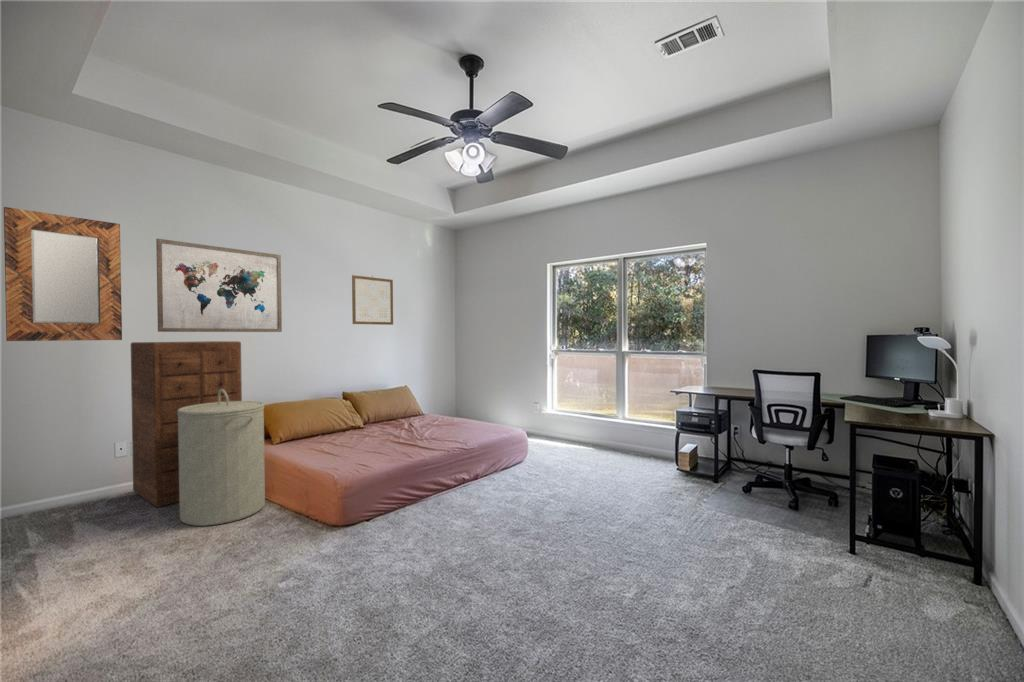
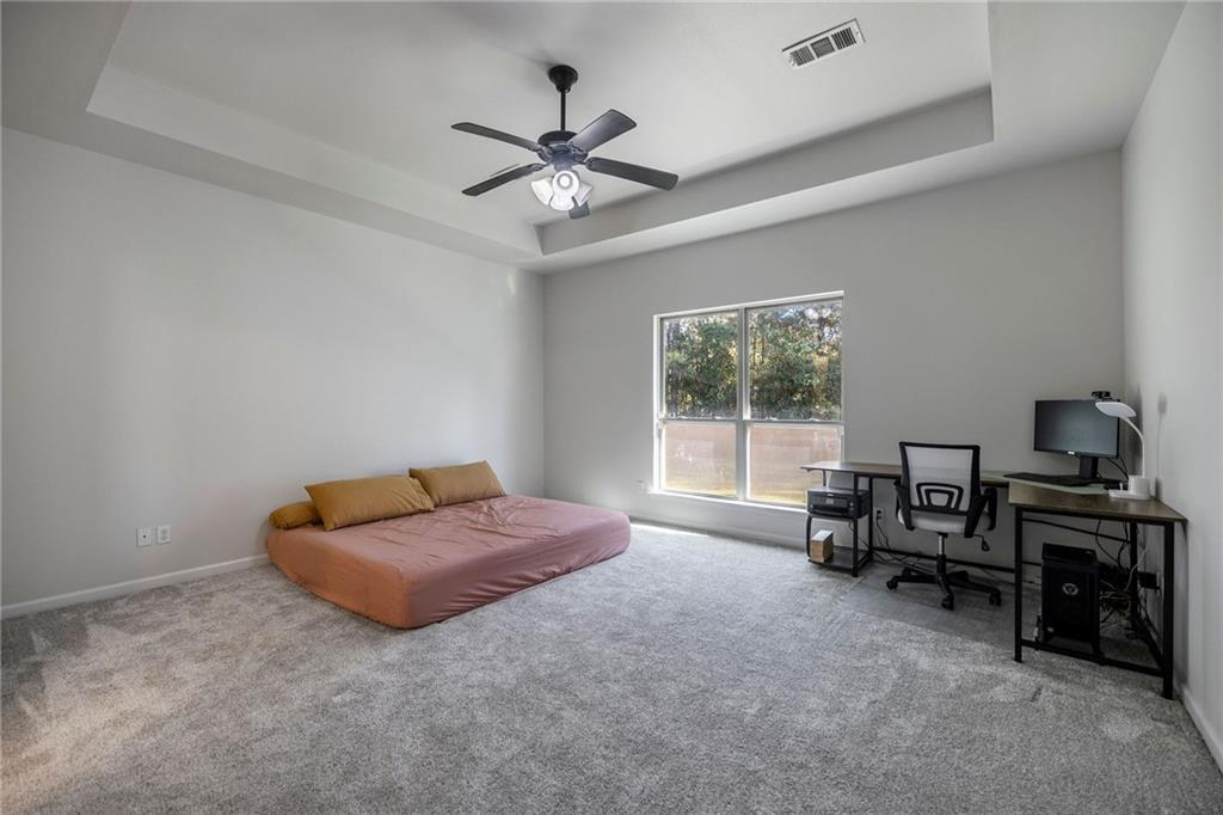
- dresser [130,340,243,508]
- wall art [155,238,283,333]
- laundry hamper [177,389,266,527]
- wall art [351,274,394,326]
- home mirror [3,206,123,342]
